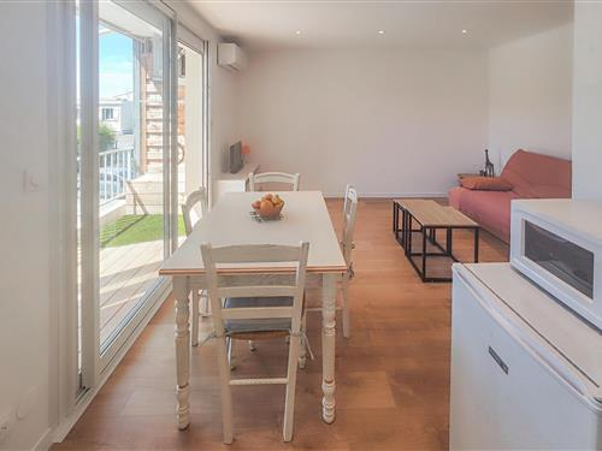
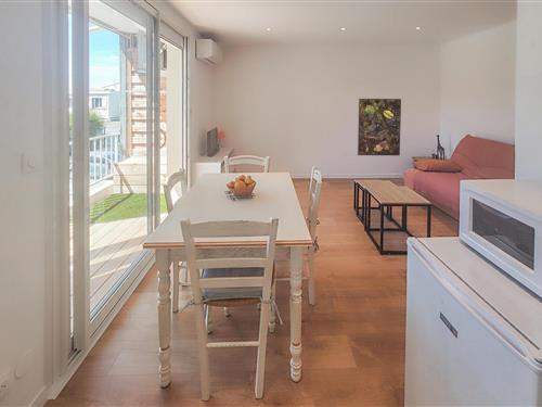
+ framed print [357,98,402,156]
